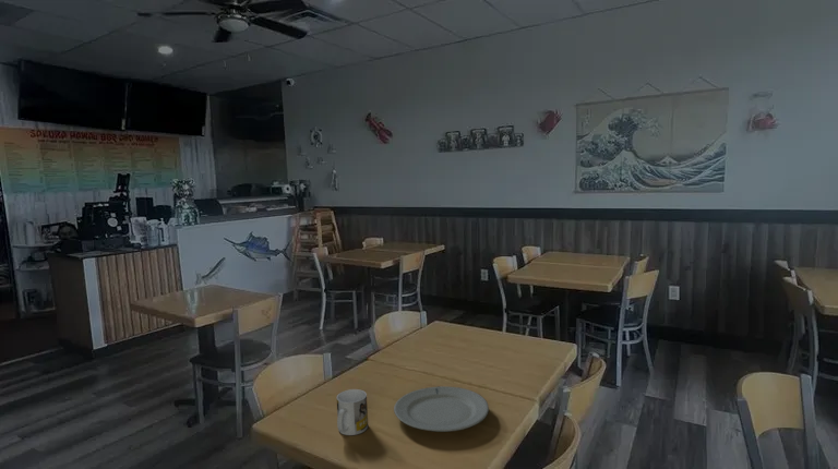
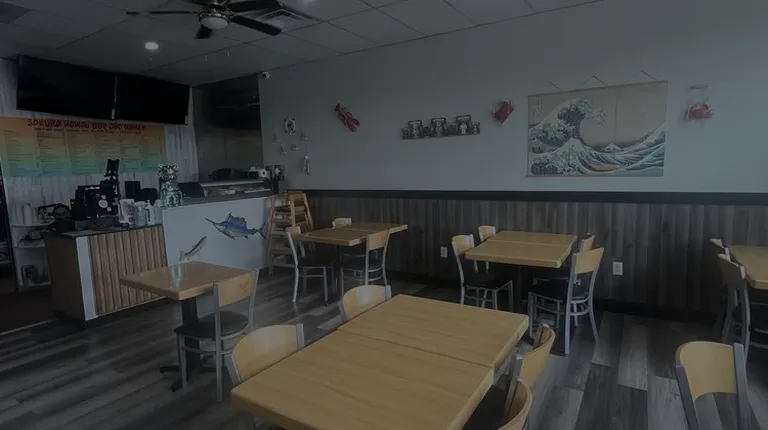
- mug [336,388,369,436]
- chinaware [393,385,490,433]
